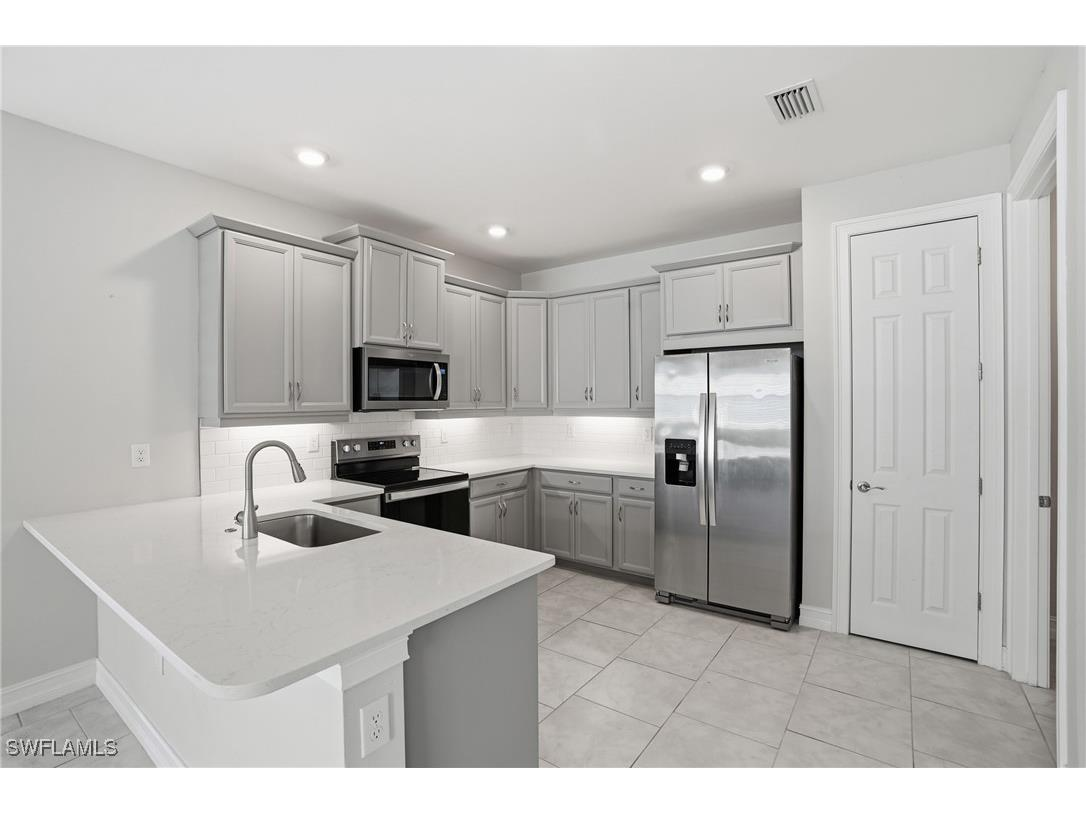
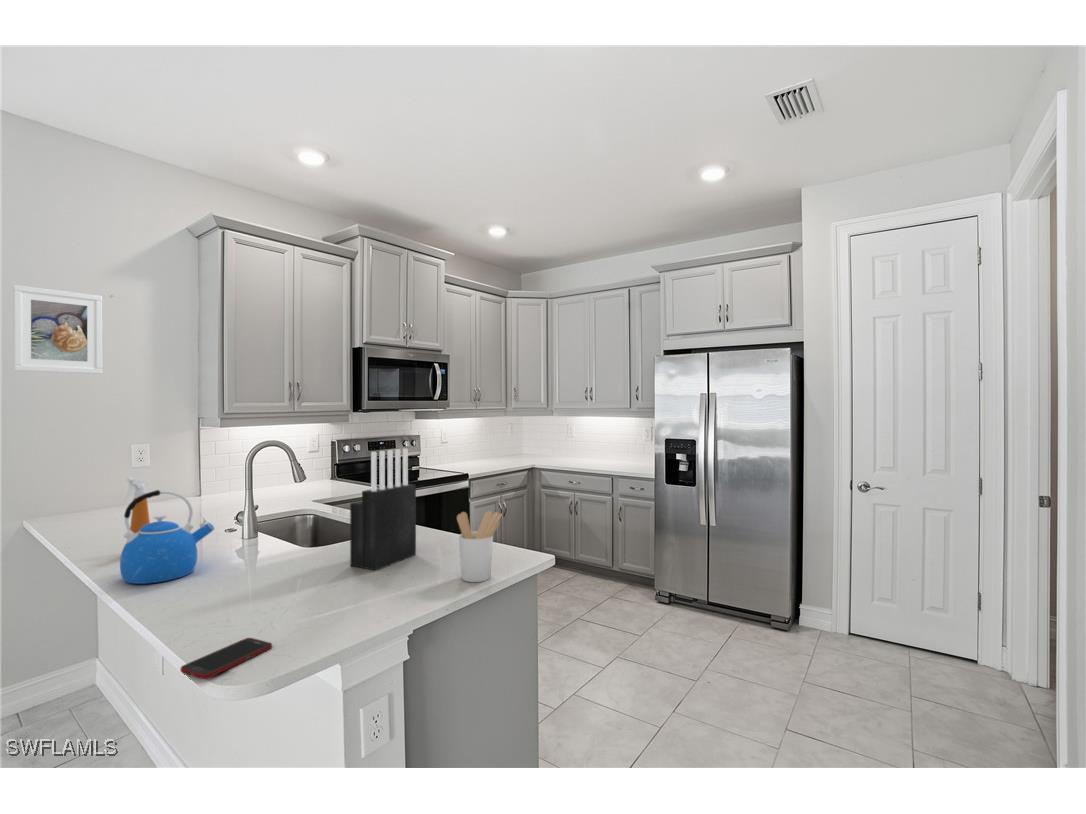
+ spray bottle [123,476,151,534]
+ utensil holder [456,510,503,583]
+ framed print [12,284,103,375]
+ knife block [349,448,417,572]
+ cell phone [179,637,273,680]
+ kettle [119,489,215,585]
